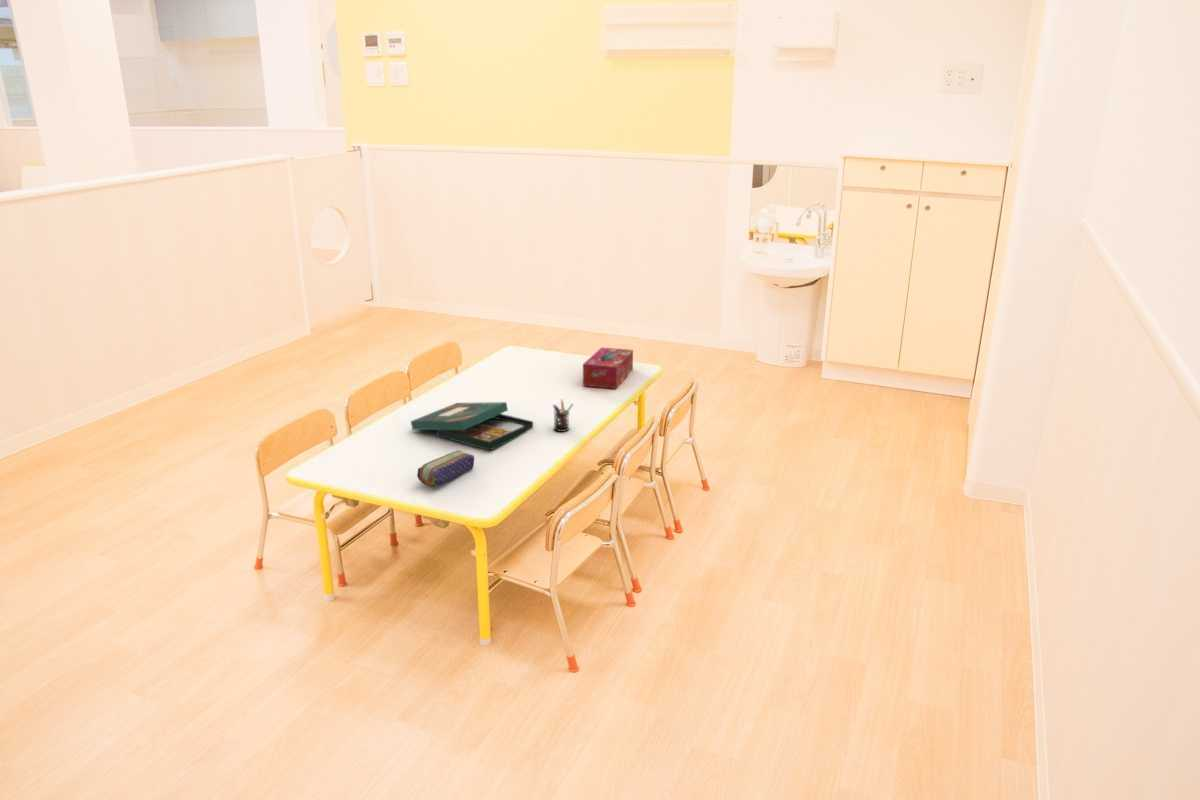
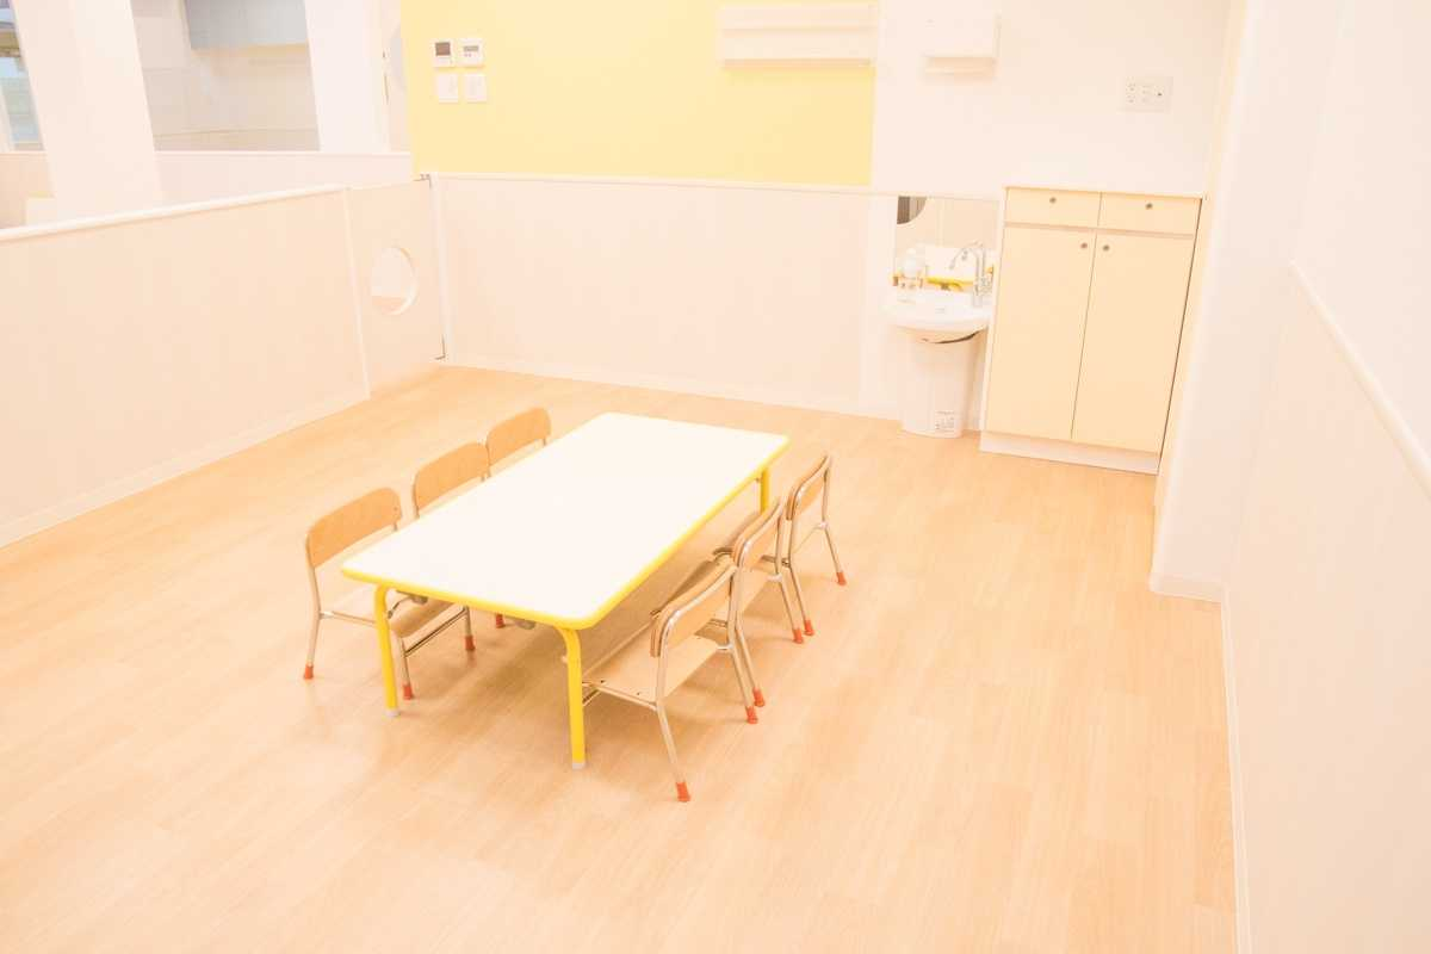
- tissue box [582,346,634,390]
- pencil case [416,449,475,488]
- board game [410,401,534,451]
- pen holder [552,398,574,433]
